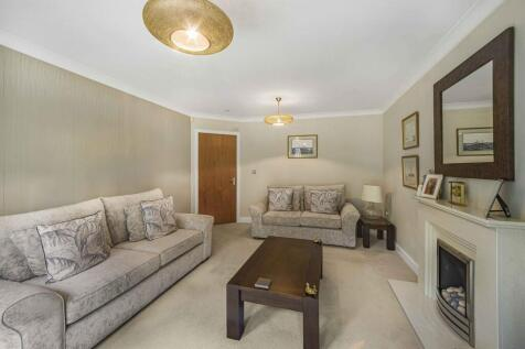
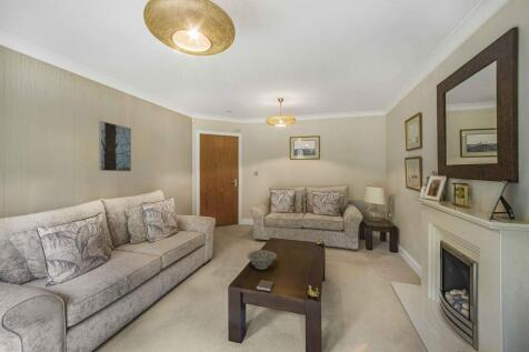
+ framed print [98,120,132,172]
+ decorative bowl [246,249,278,270]
